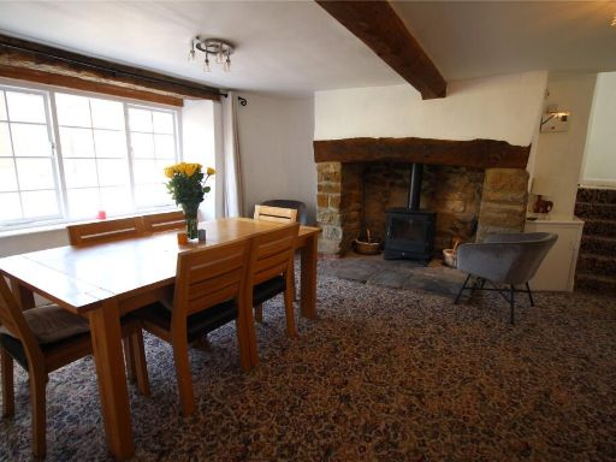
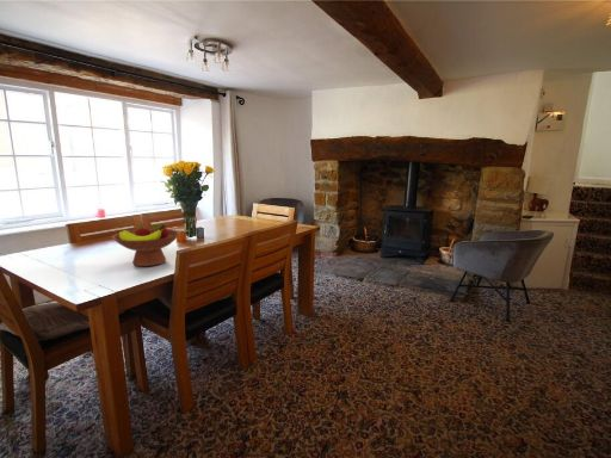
+ fruit bowl [111,223,181,267]
